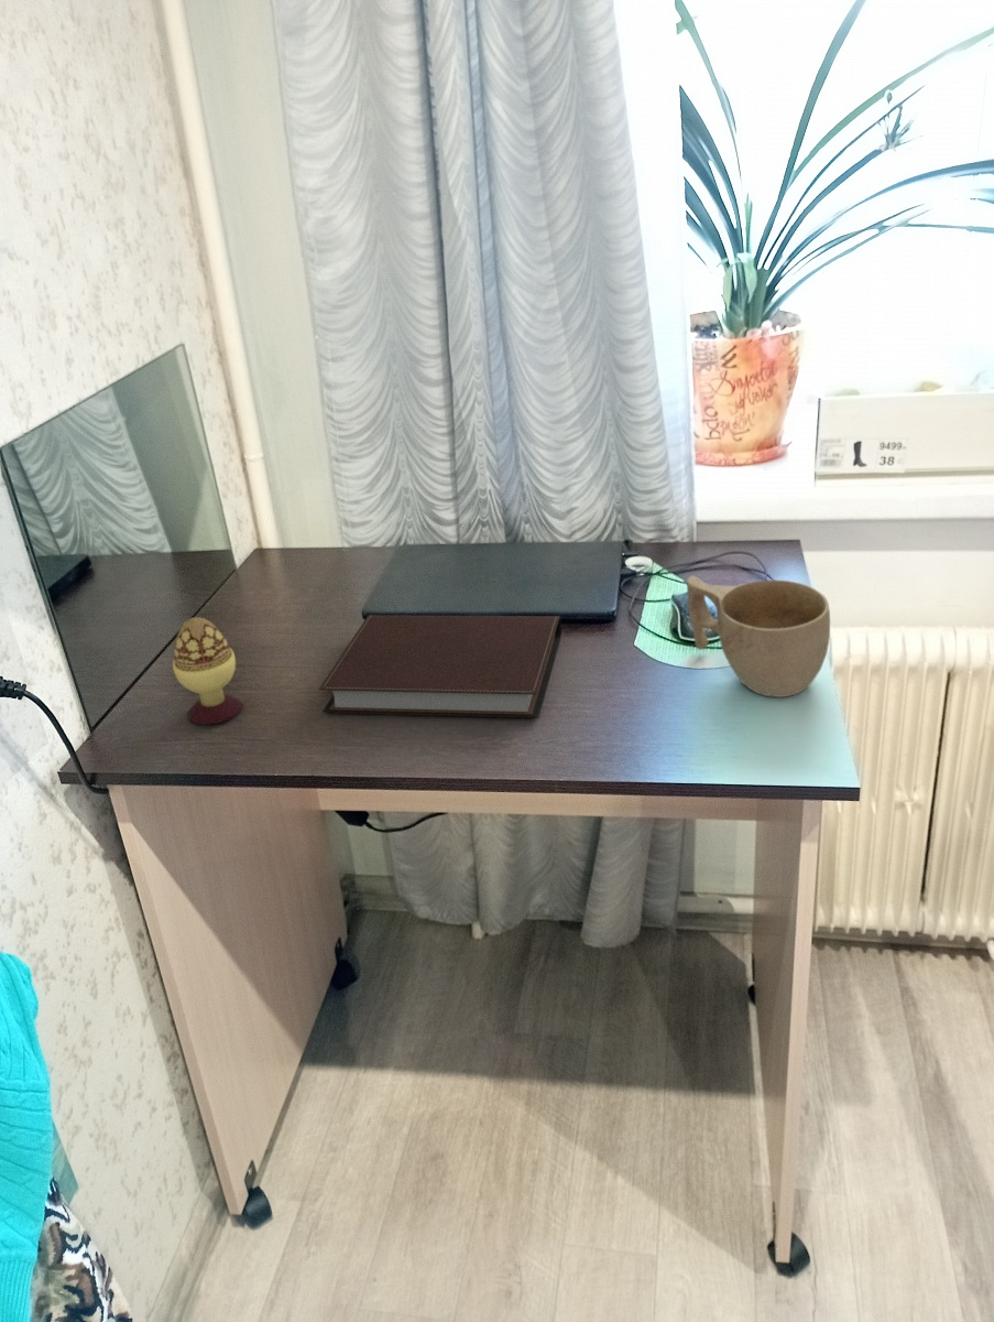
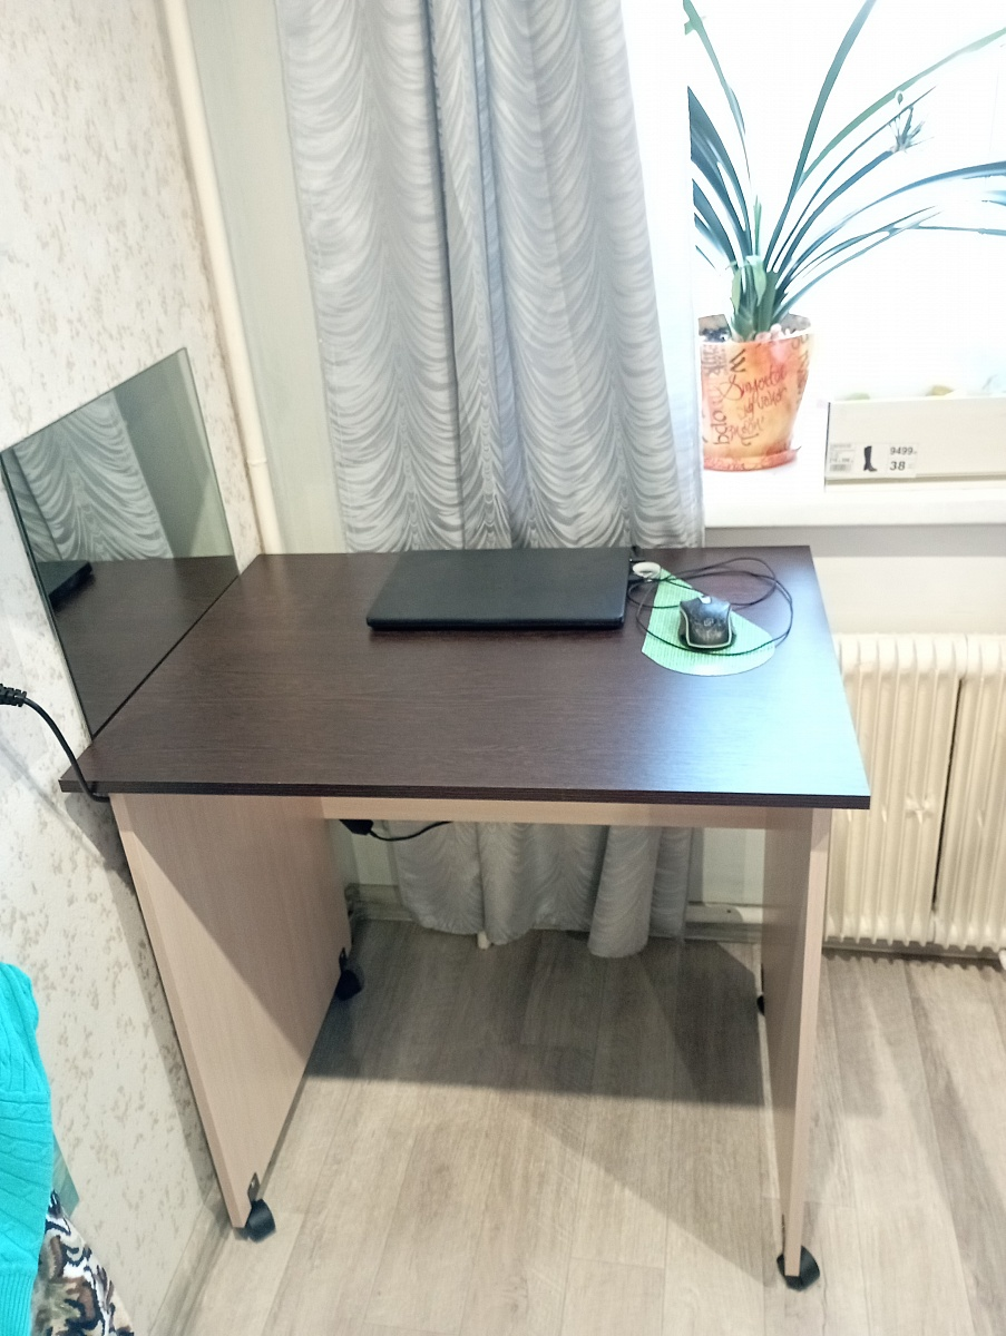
- cup [686,575,831,698]
- decorative egg [172,616,243,726]
- notebook [318,614,562,718]
